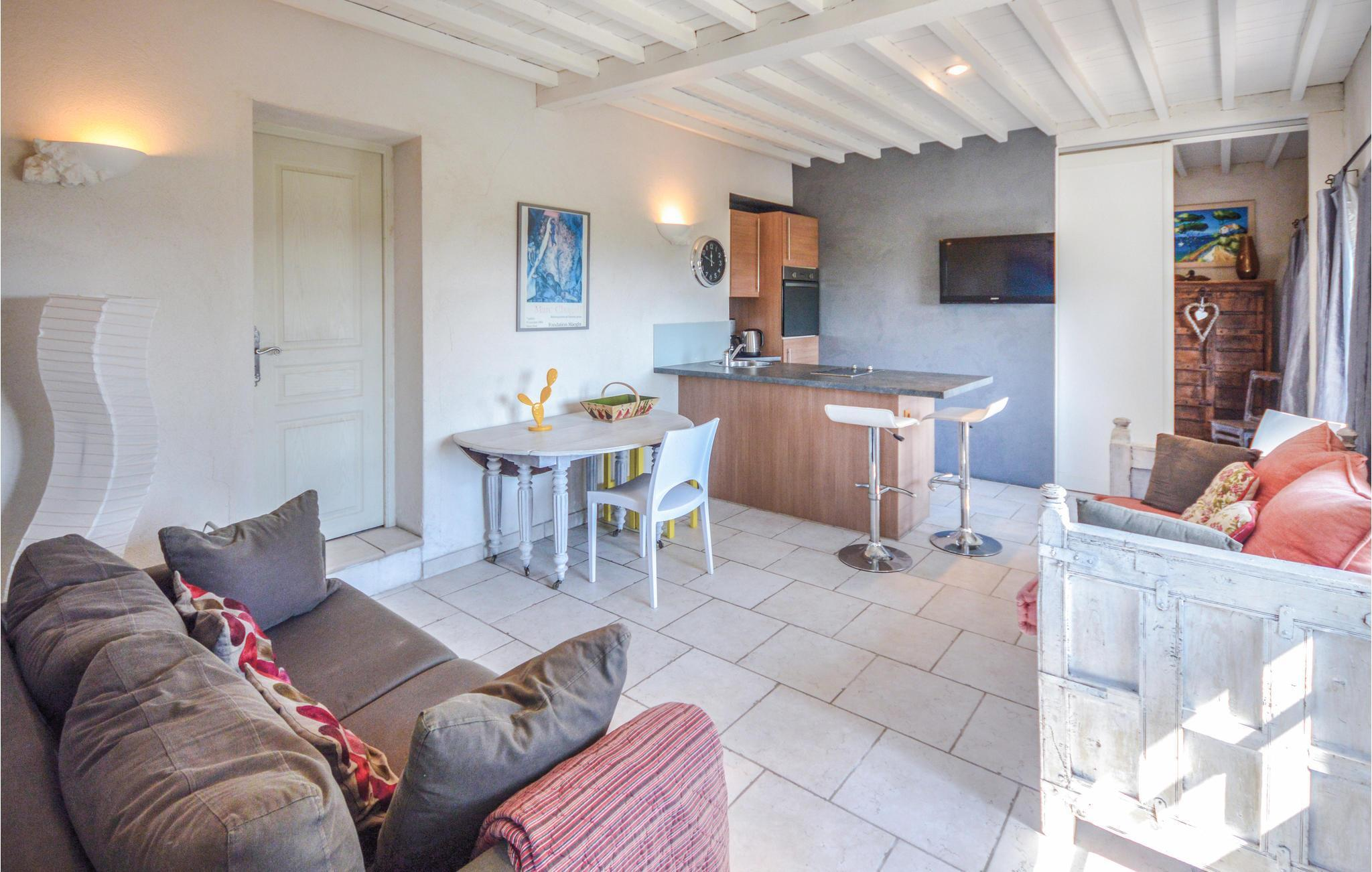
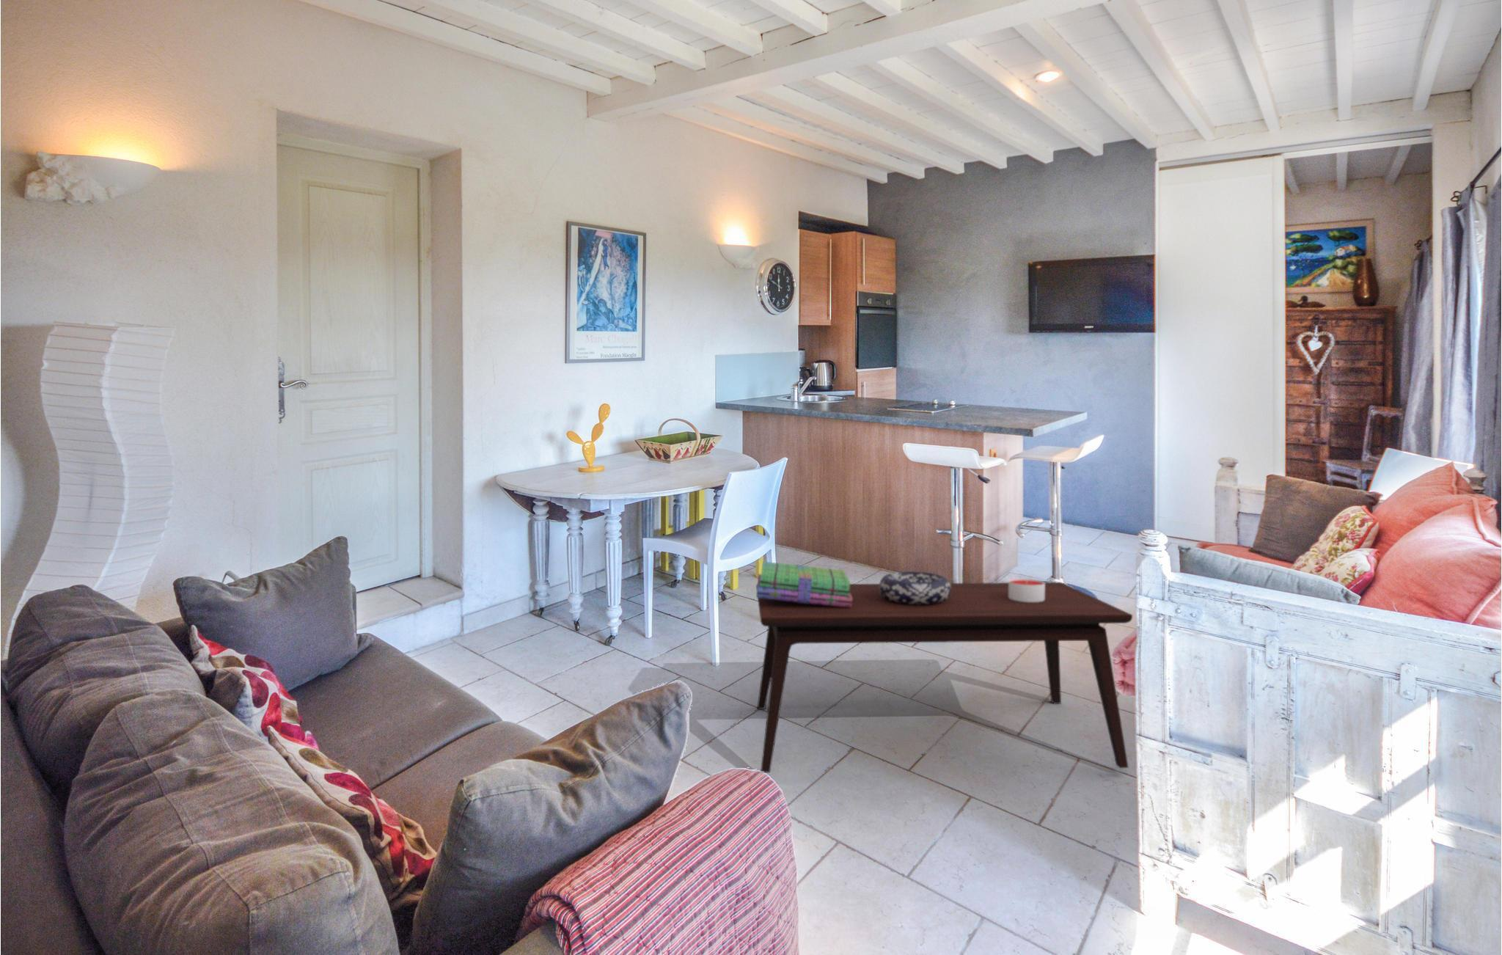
+ decorative bowl [879,571,951,605]
+ stack of books [755,561,852,608]
+ candle [1007,578,1045,602]
+ coffee table [755,582,1133,773]
